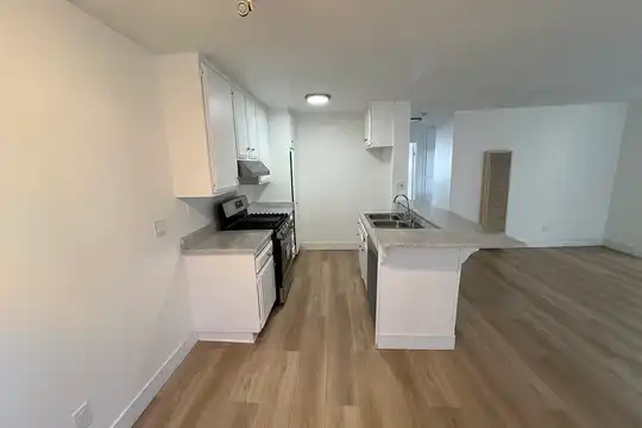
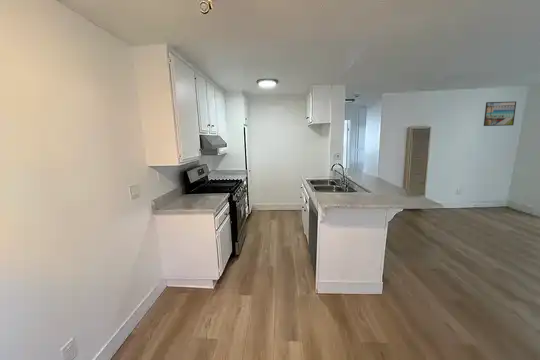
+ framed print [483,100,517,127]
